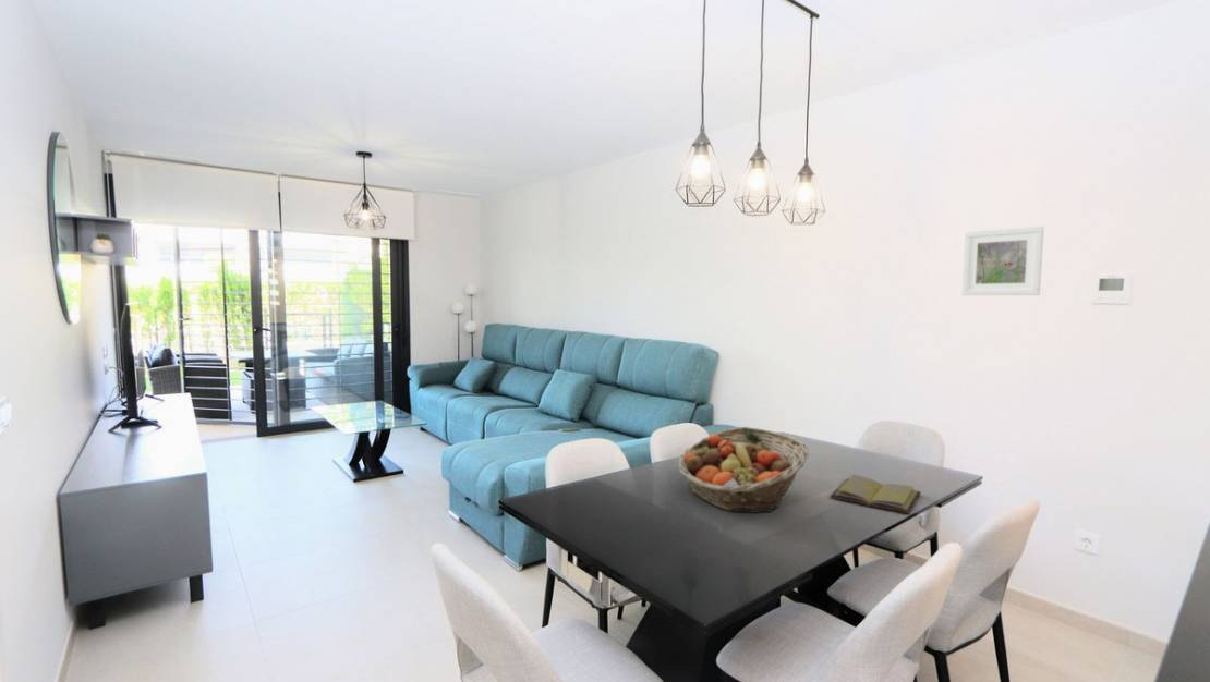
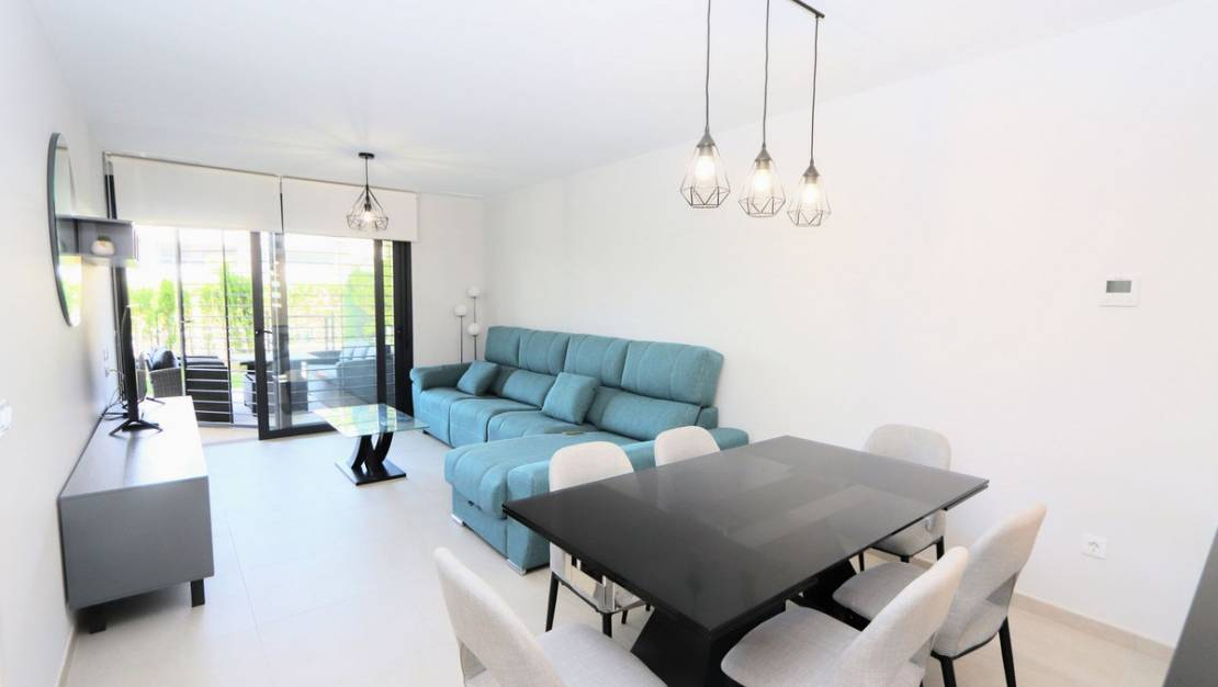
- diary [828,474,922,515]
- fruit basket [677,426,810,514]
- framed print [960,226,1045,296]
